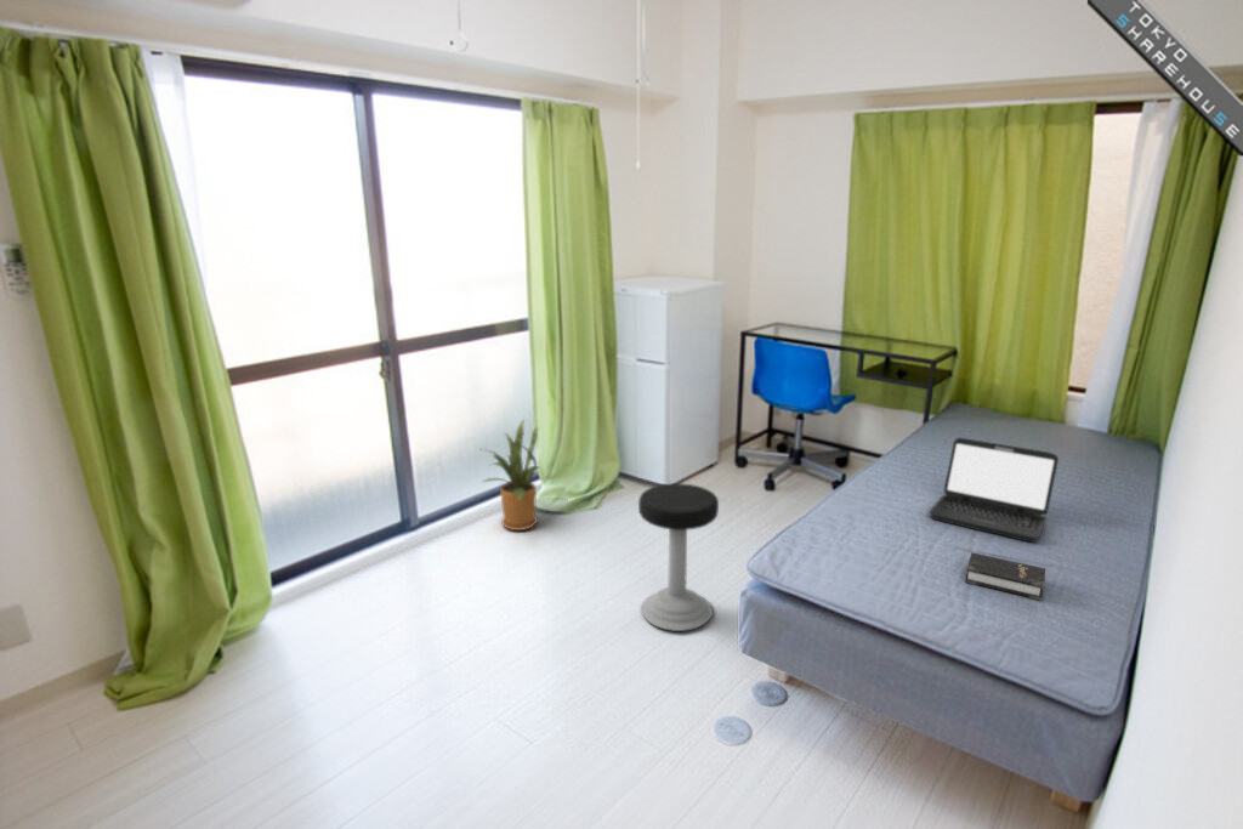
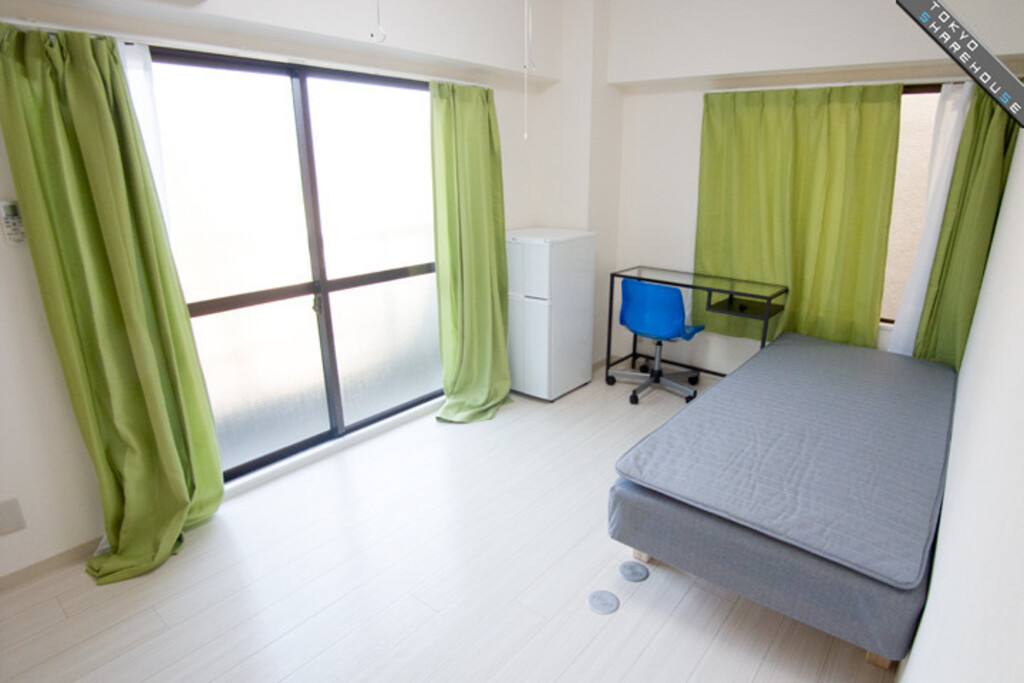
- house plant [479,418,541,532]
- stool [637,482,720,632]
- hardback book [964,551,1046,602]
- laptop [929,437,1060,544]
